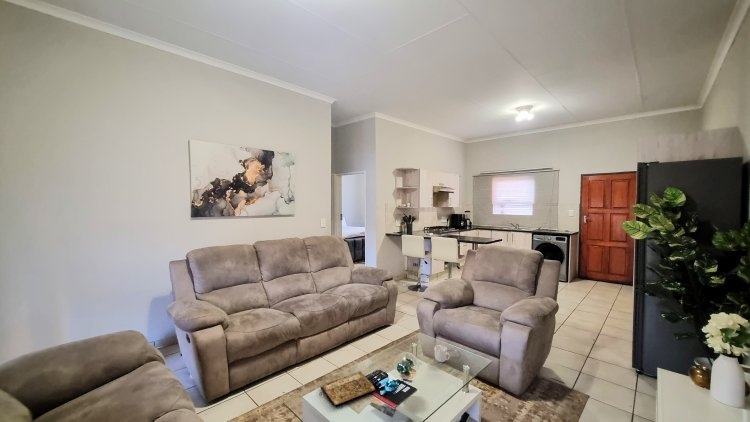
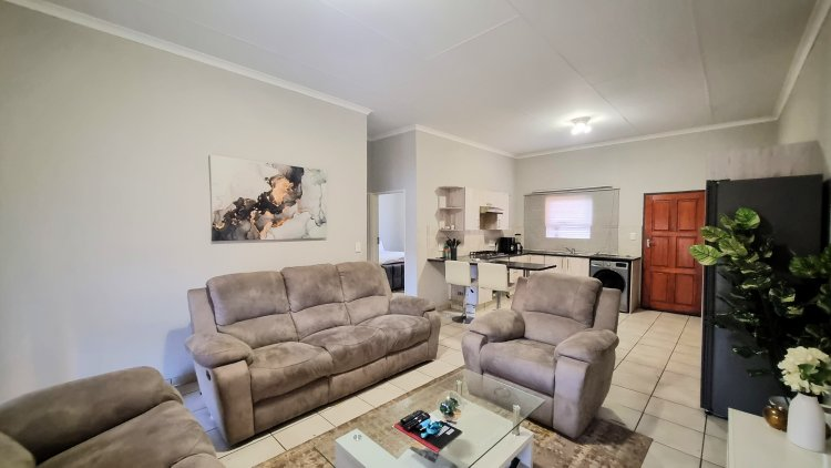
- mug [433,344,451,363]
- book [319,370,376,408]
